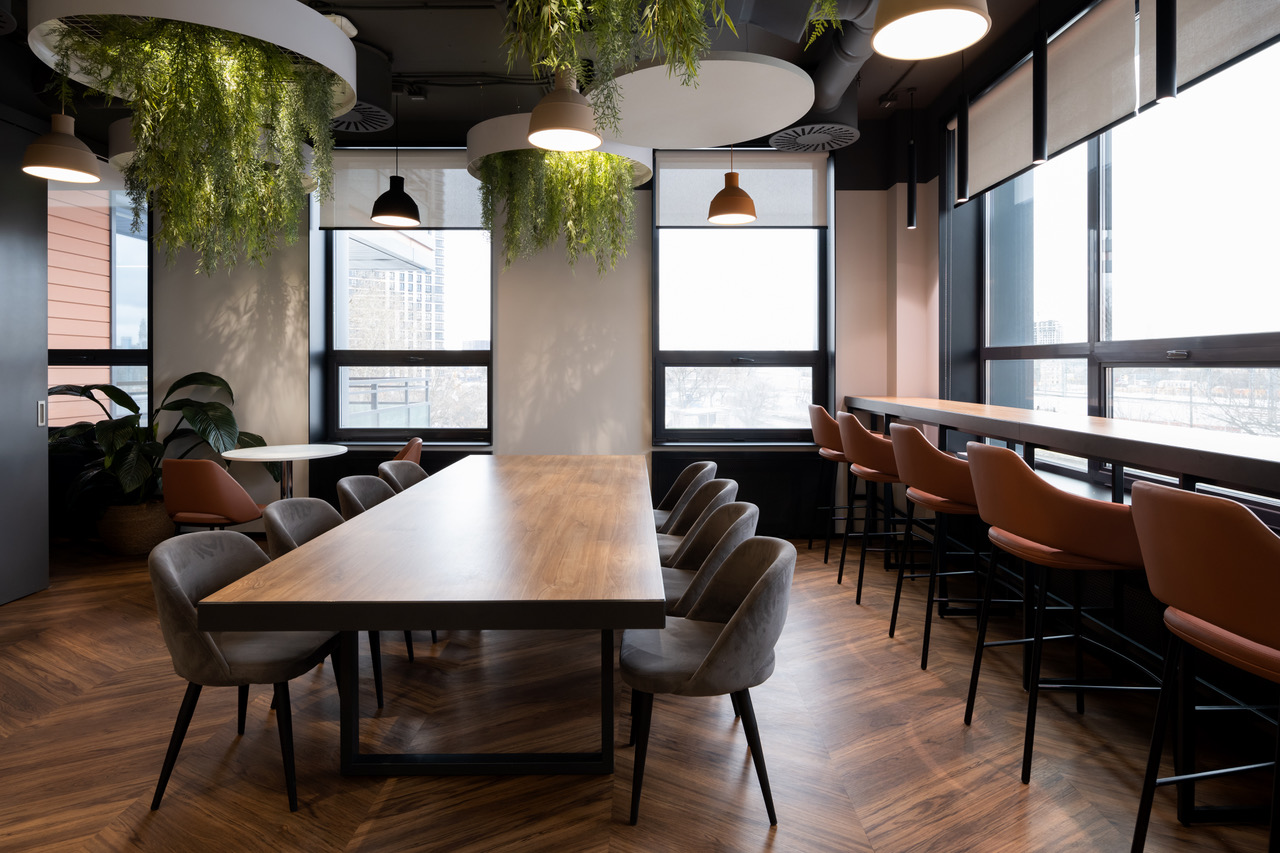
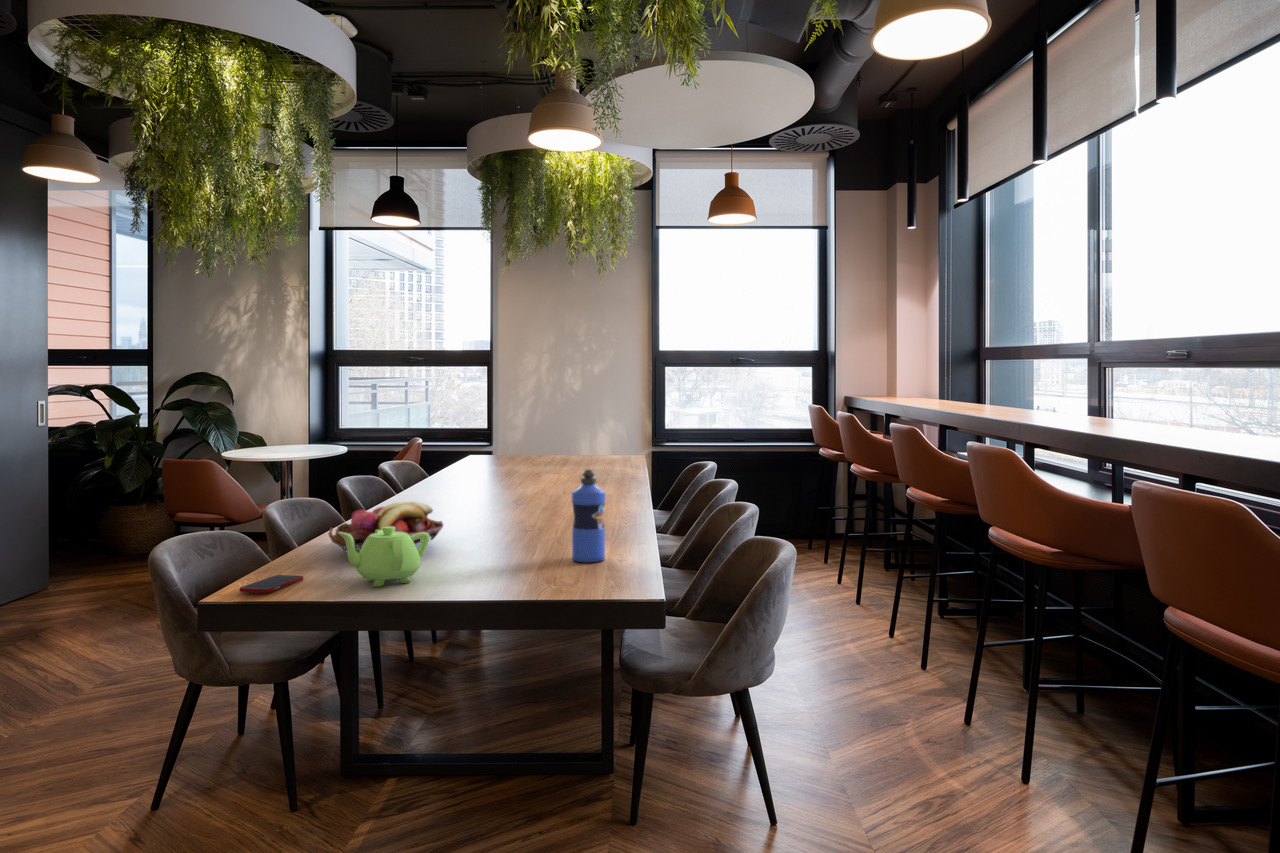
+ water bottle [571,469,606,563]
+ fruit basket [327,501,444,554]
+ teapot [338,527,430,587]
+ cell phone [239,574,304,594]
